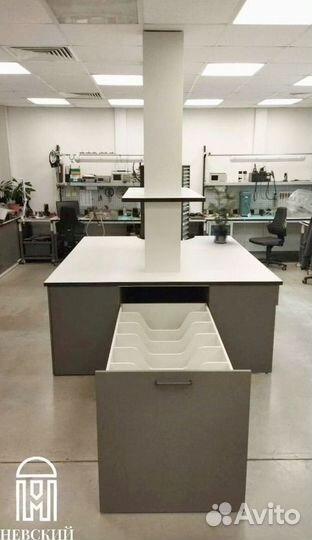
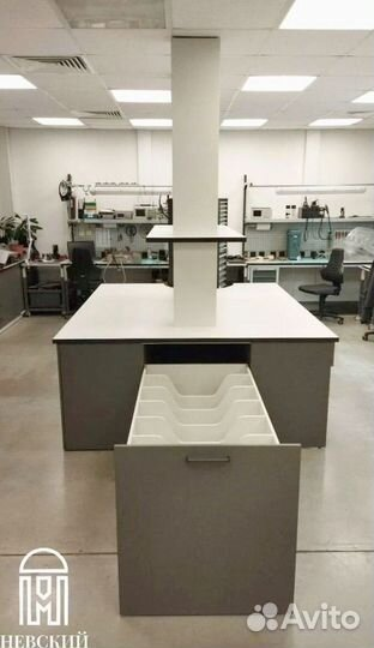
- potted plant [207,185,239,244]
